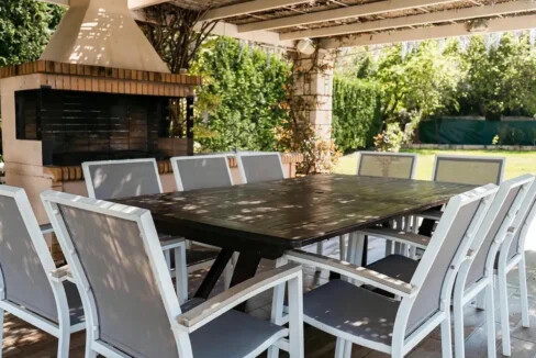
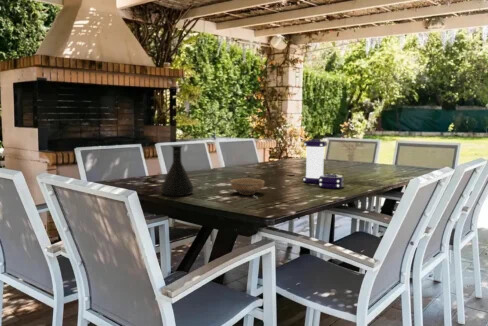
+ lantern [302,137,345,190]
+ bowl [229,178,266,200]
+ pitcher [160,145,194,197]
